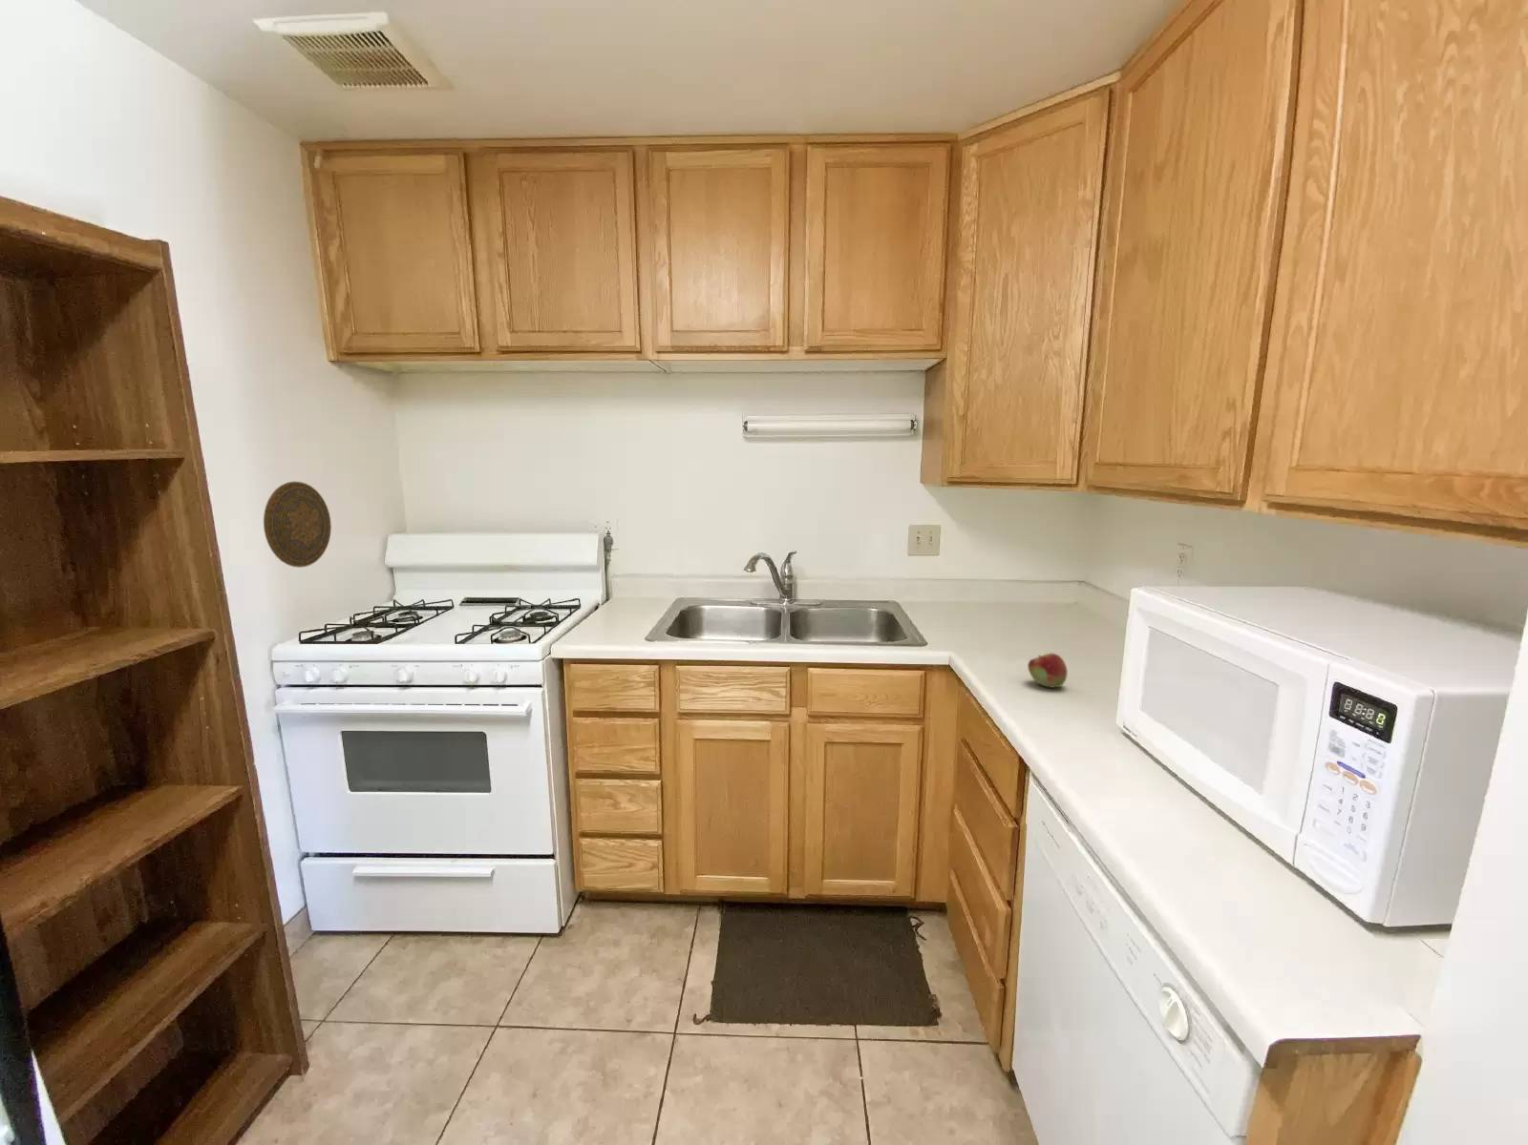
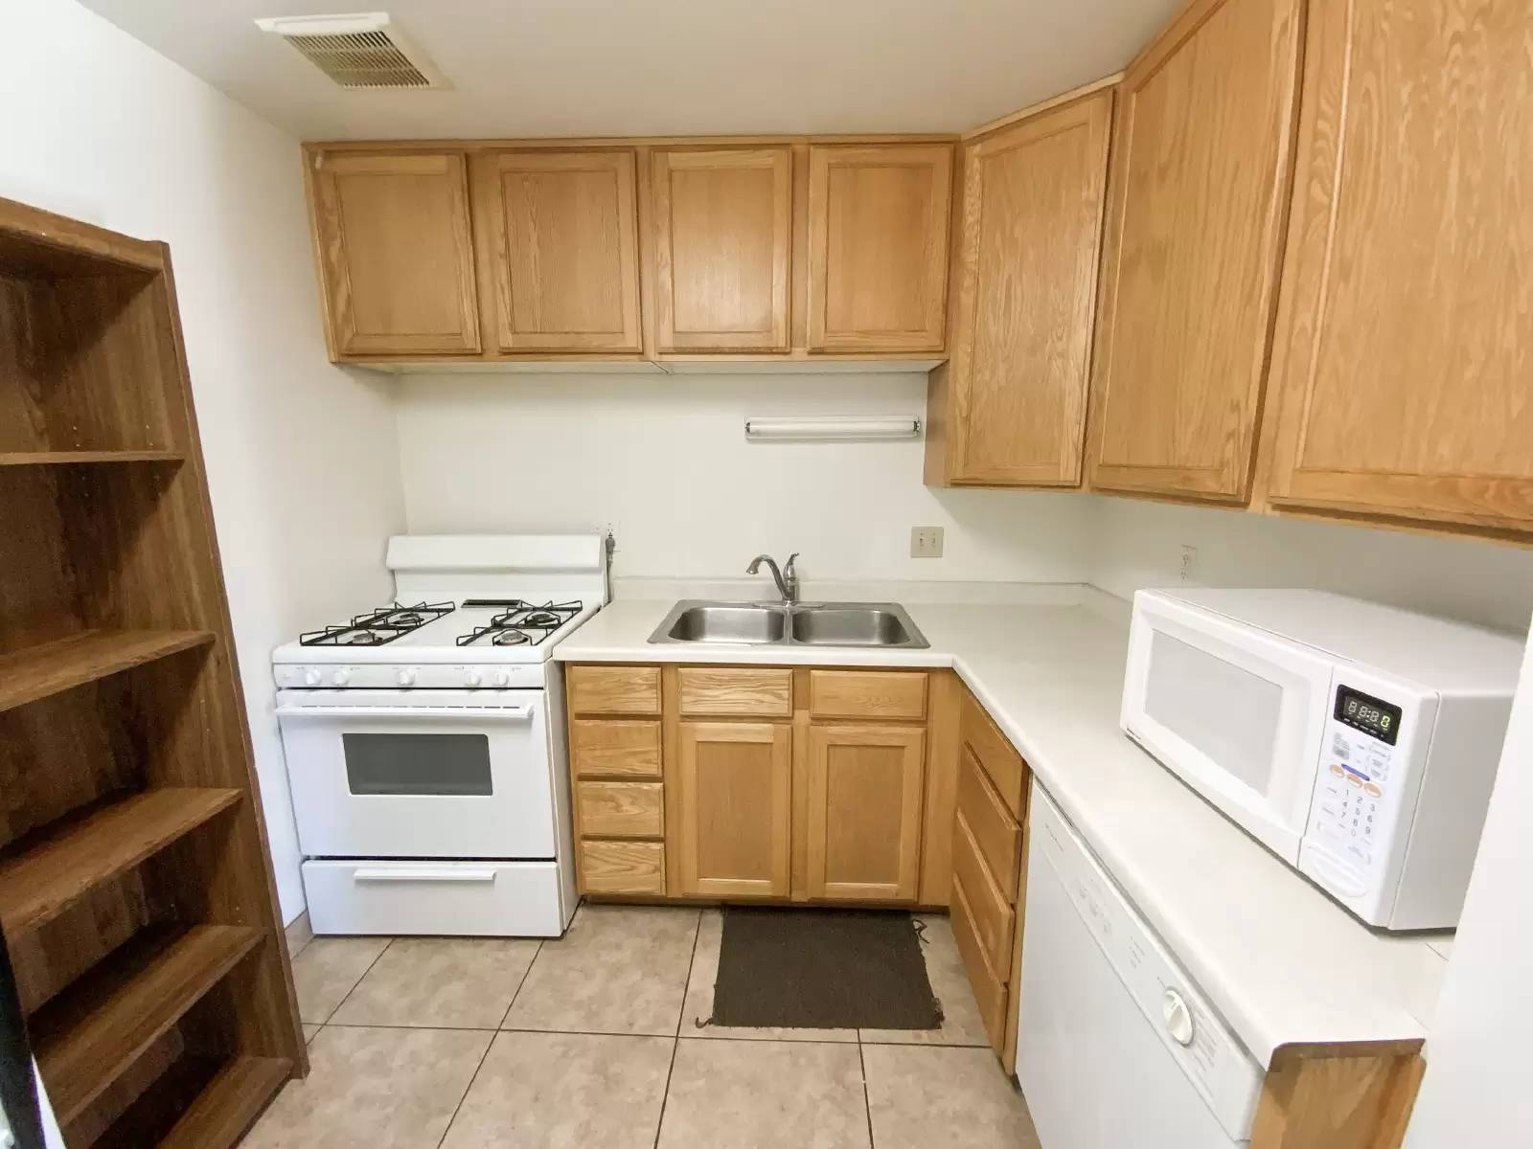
- fruit [1026,653,1068,689]
- decorative plate [262,481,332,569]
